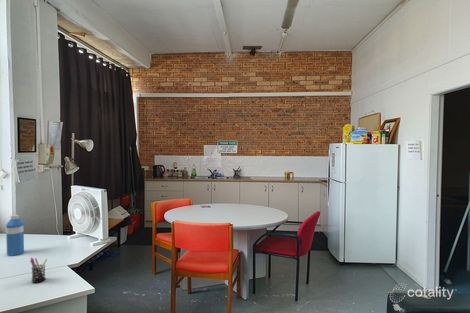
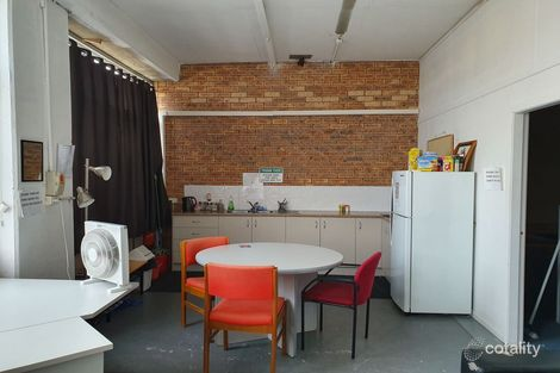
- pen holder [29,257,48,284]
- water bottle [5,214,25,257]
